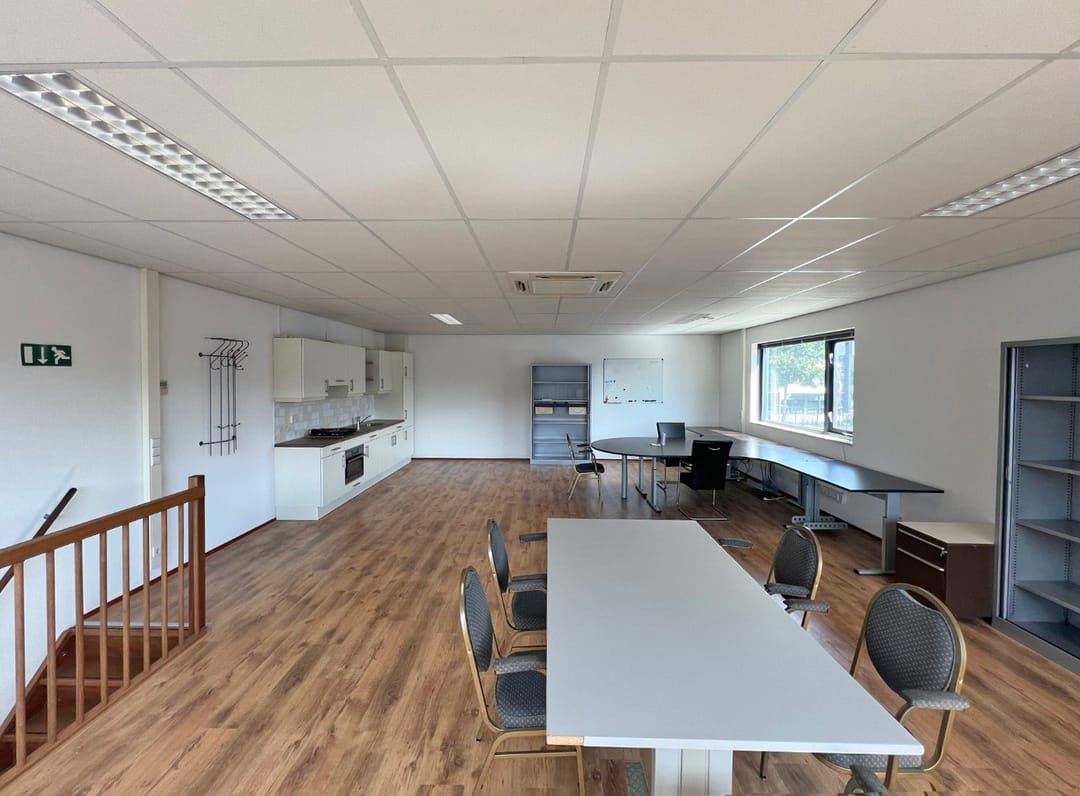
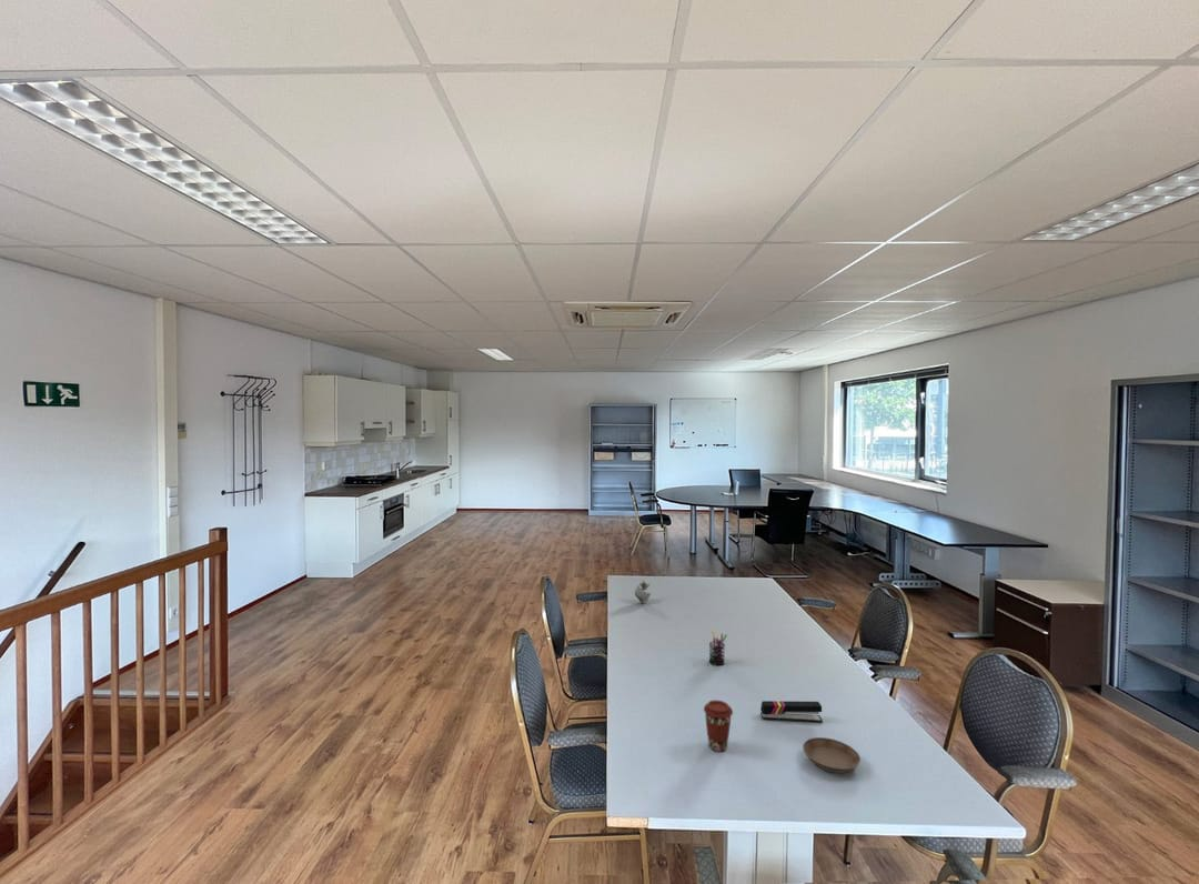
+ saucer [802,736,862,774]
+ succulent plant [623,573,652,604]
+ pen holder [708,630,728,666]
+ coffee cup [703,699,734,753]
+ stapler [759,700,824,723]
